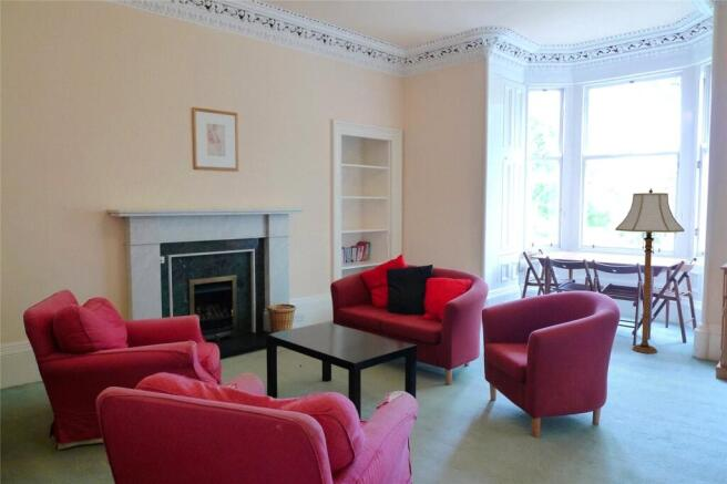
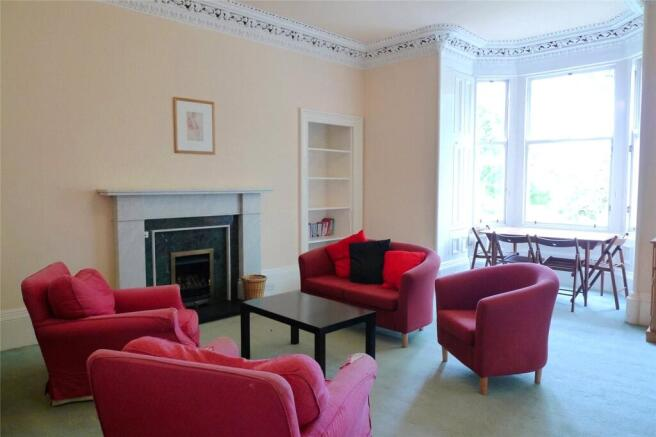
- floor lamp [614,187,685,354]
